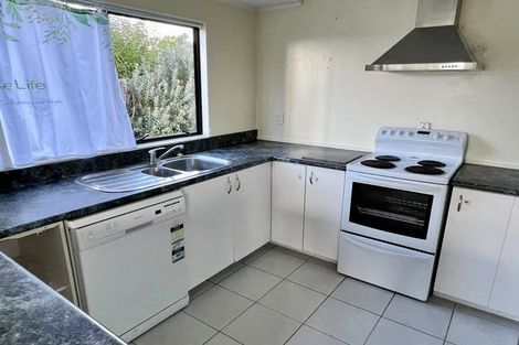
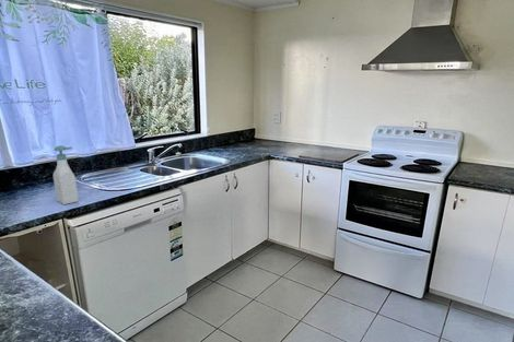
+ soap bottle [52,144,80,205]
